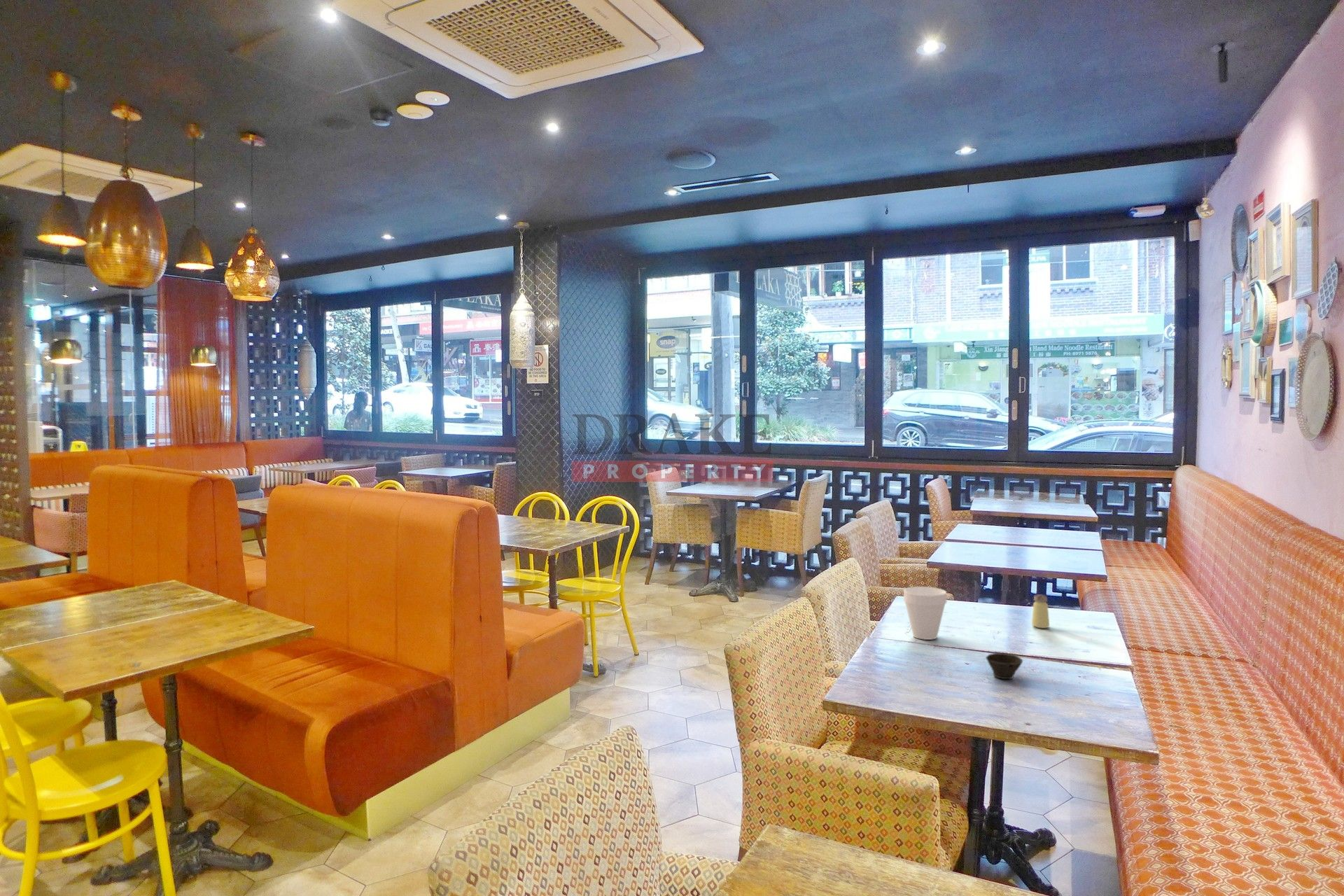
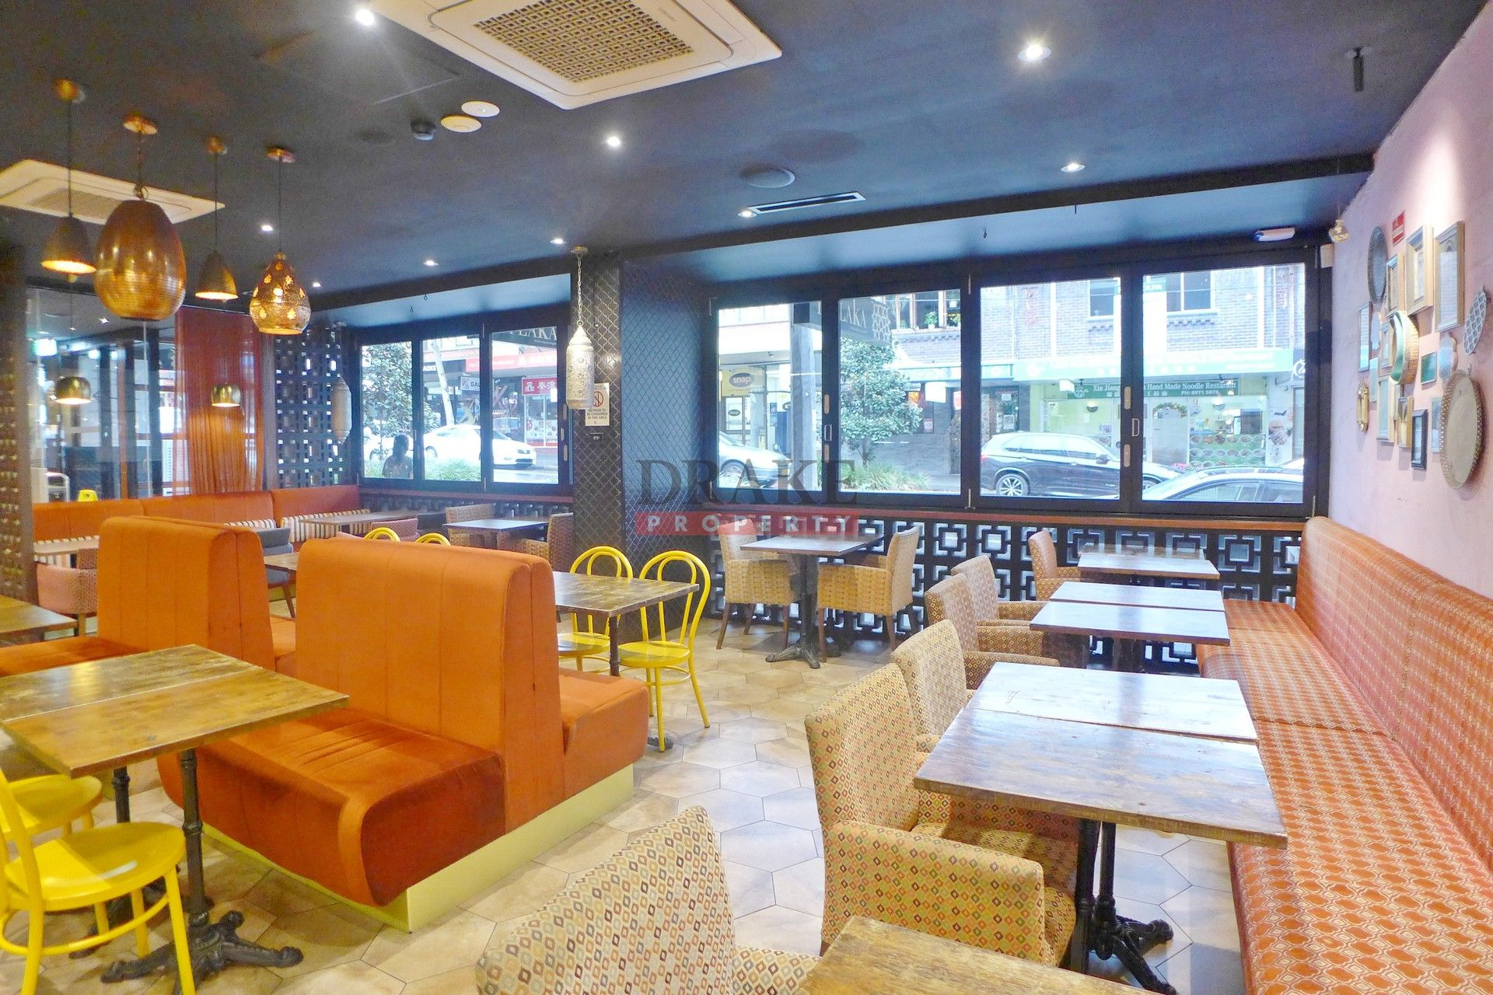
- saltshaker [1031,594,1050,629]
- cup [986,652,1023,680]
- cup [903,586,947,640]
